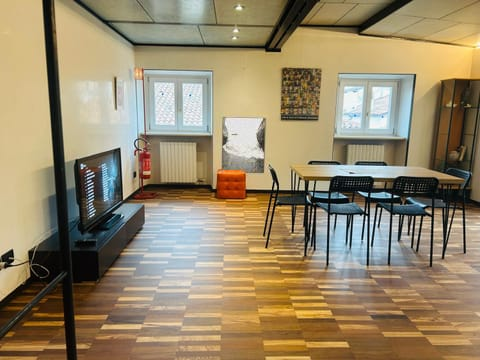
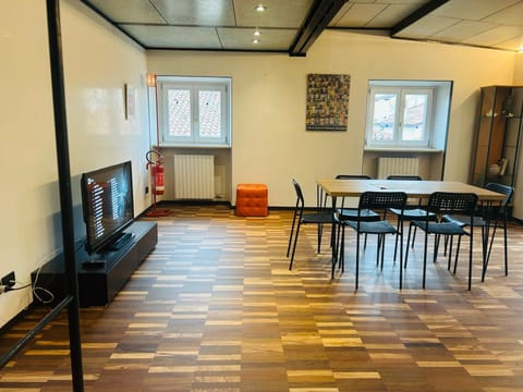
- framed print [221,116,267,174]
